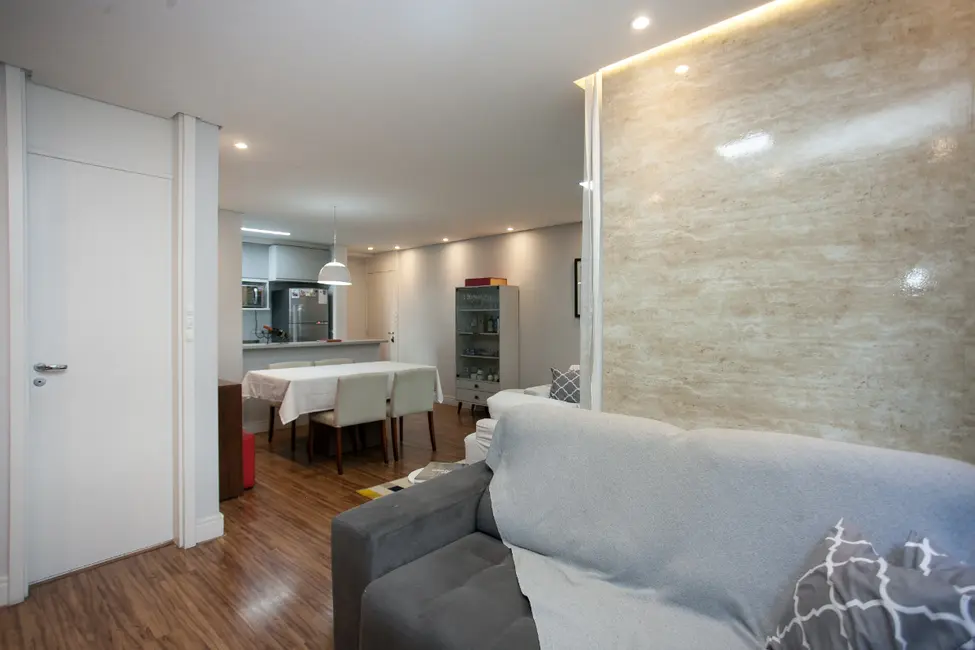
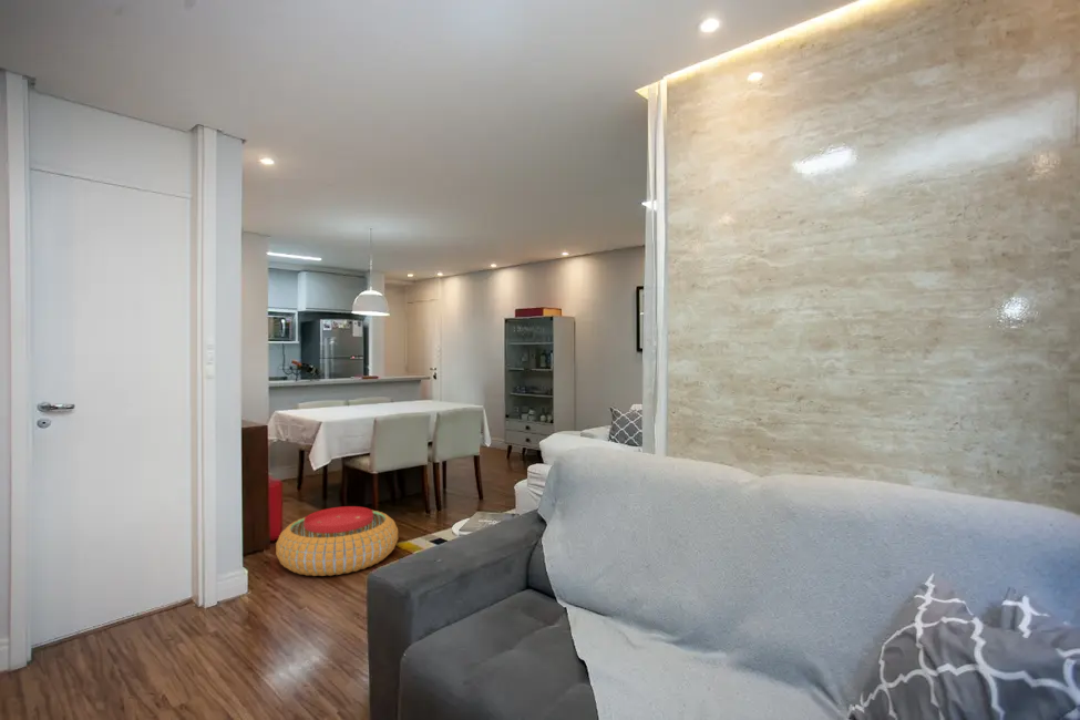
+ pouf [275,505,399,577]
